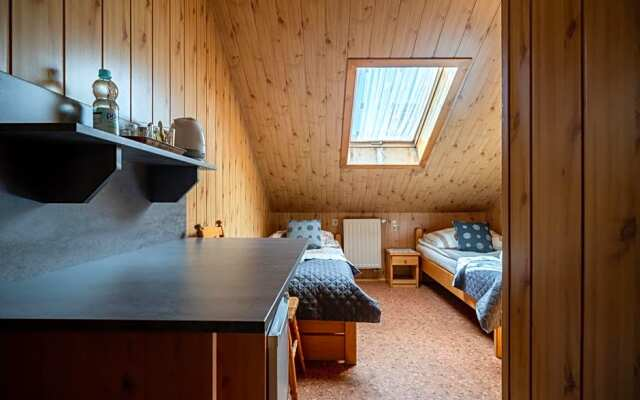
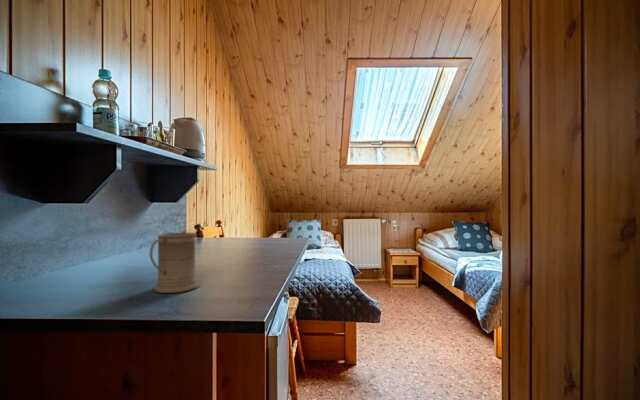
+ mug [149,232,200,294]
